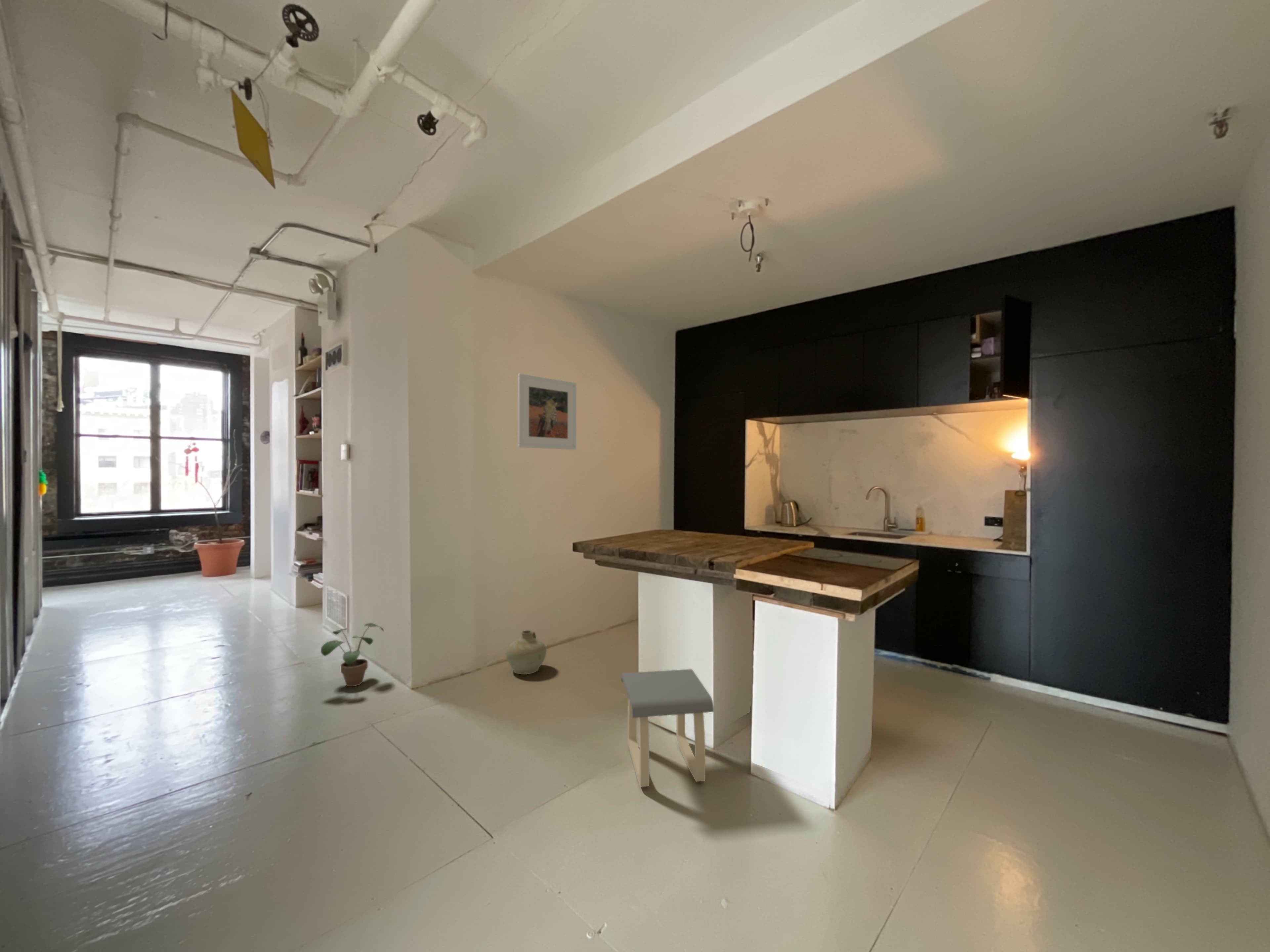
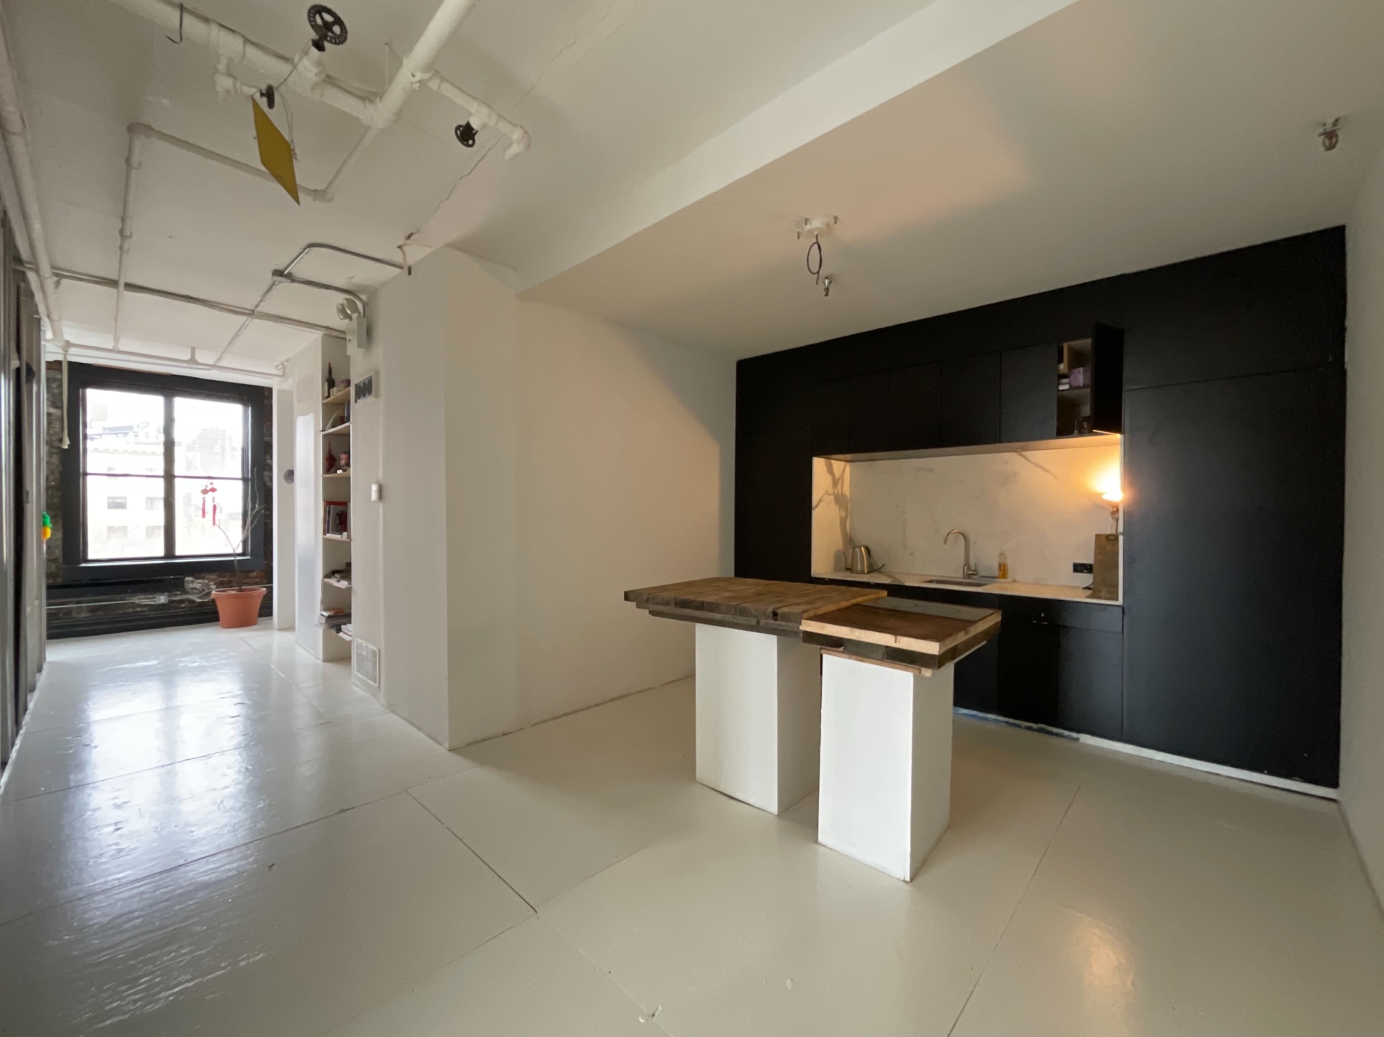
- potted plant [320,623,384,687]
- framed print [518,373,577,450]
- stool [620,669,714,787]
- ceramic jug [506,630,547,675]
